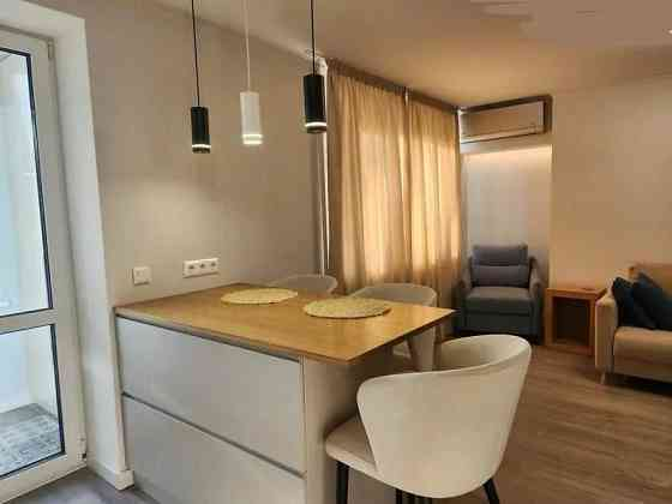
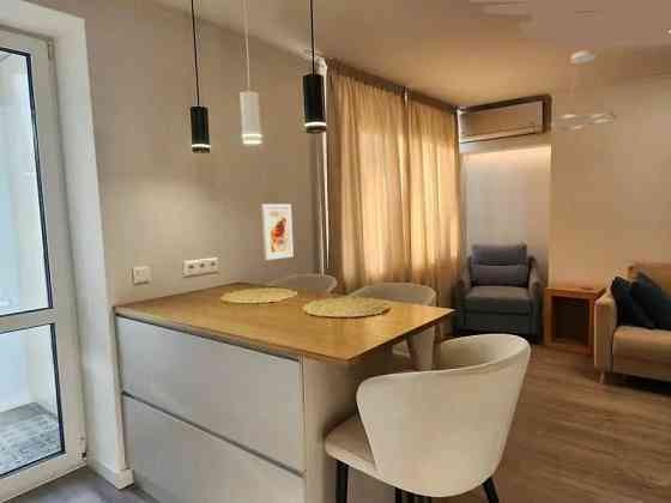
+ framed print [260,202,295,261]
+ ceiling light [549,49,617,132]
